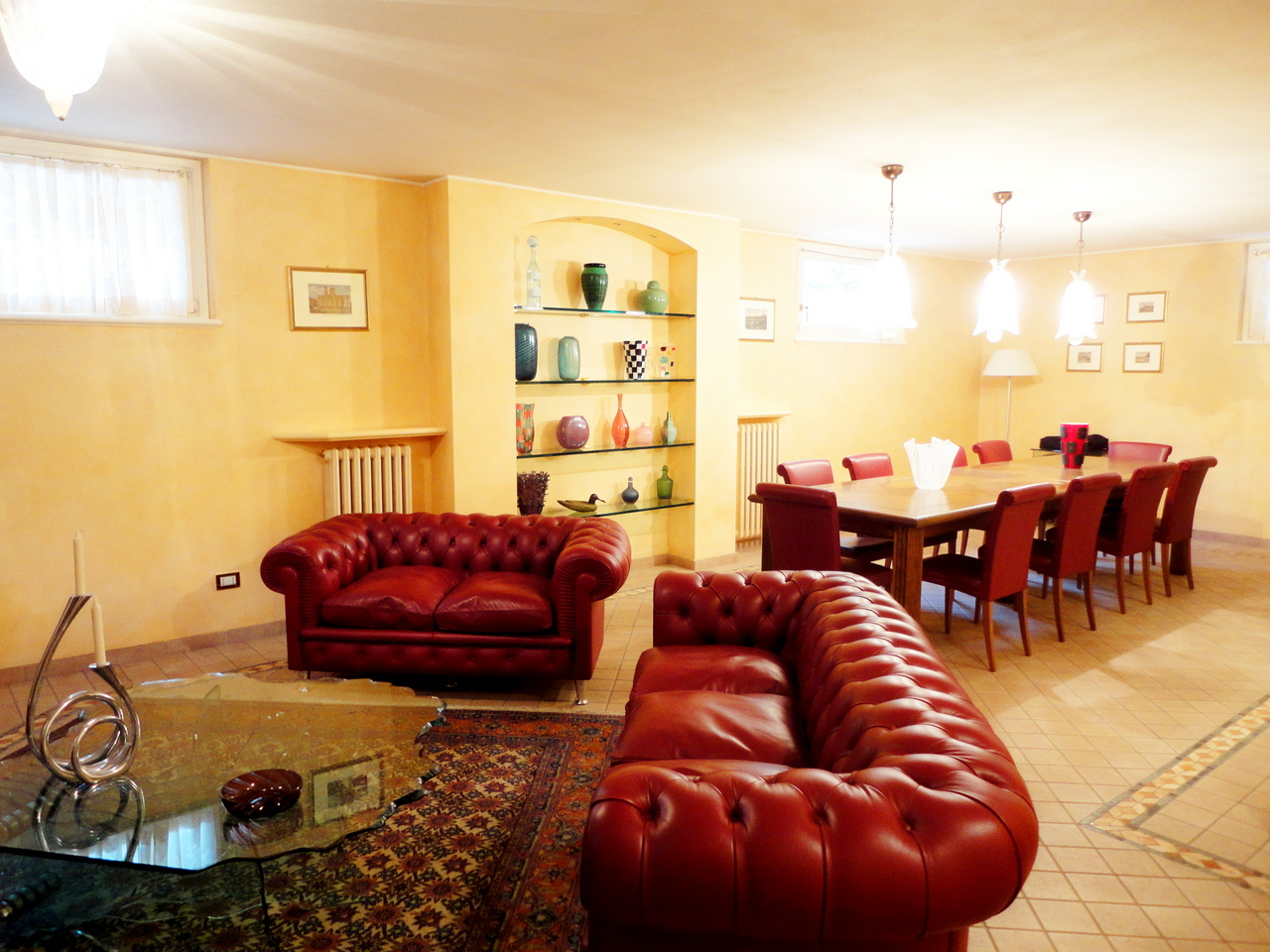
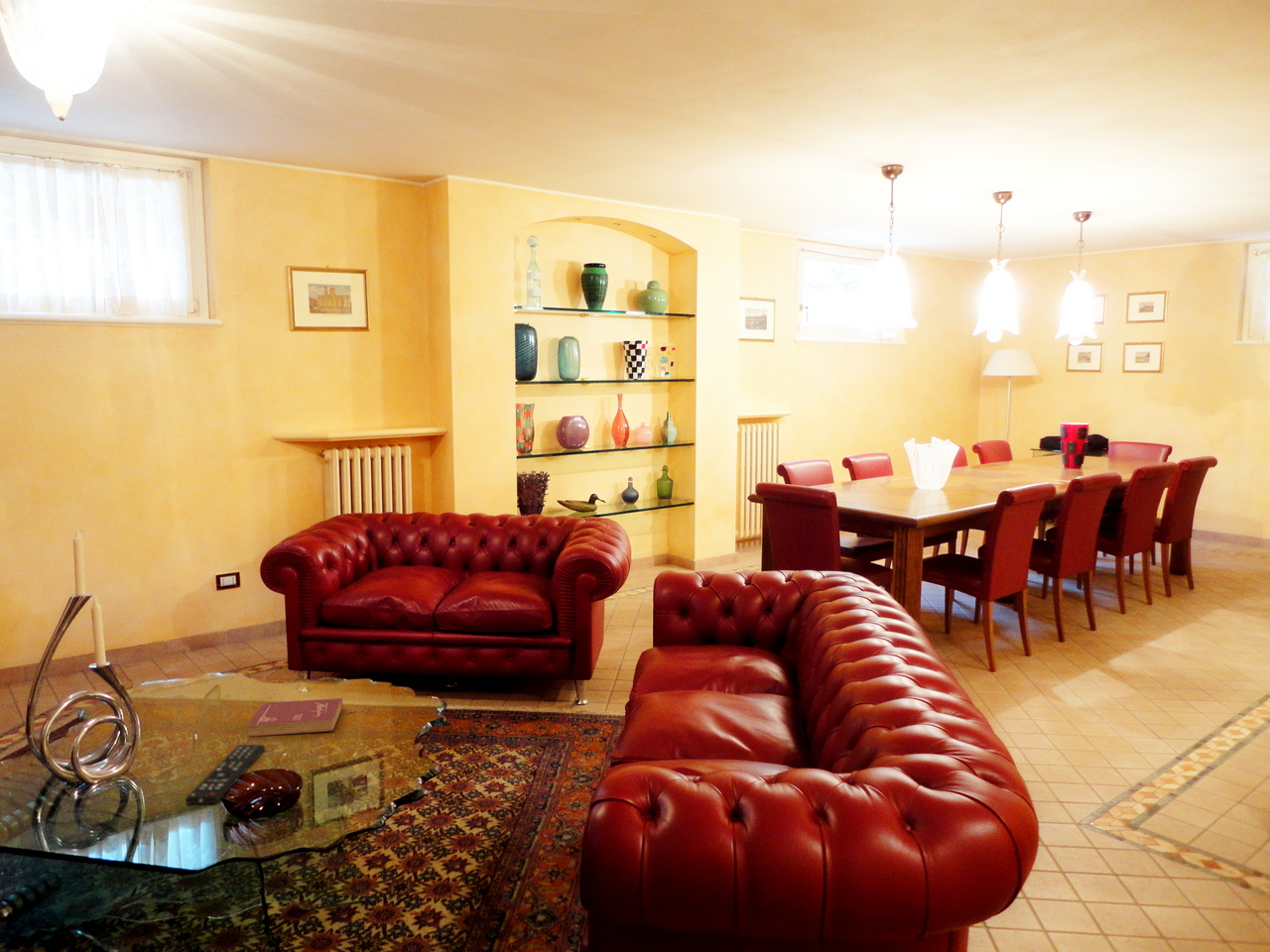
+ book [246,697,343,738]
+ remote control [185,744,266,805]
